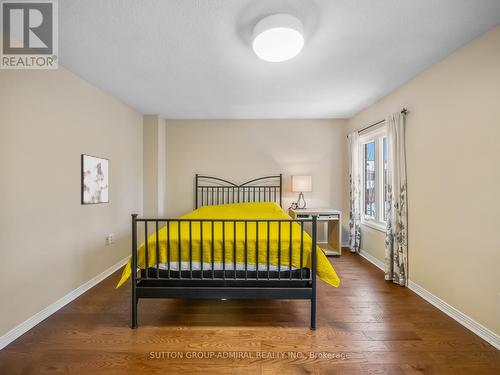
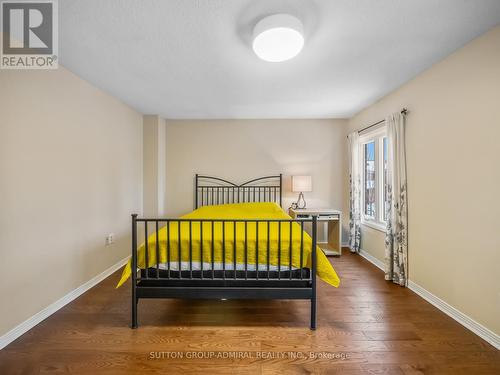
- wall art [80,153,110,206]
